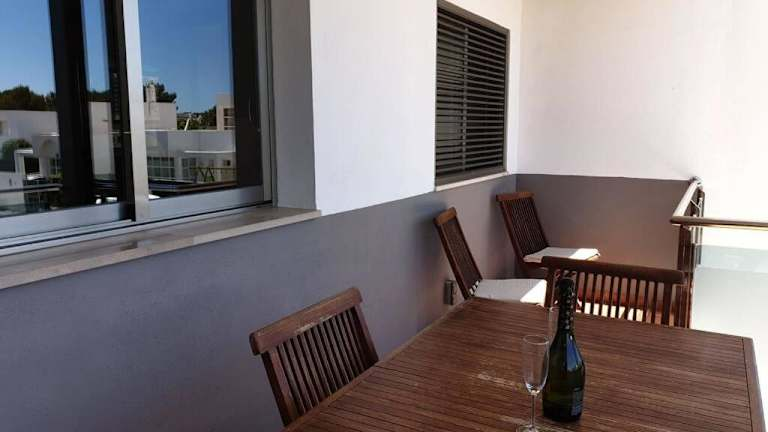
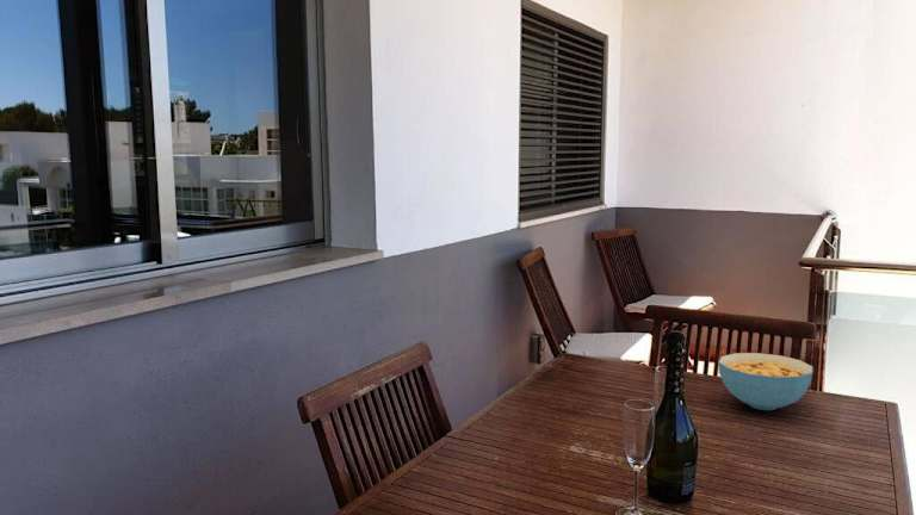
+ cereal bowl [717,352,815,411]
